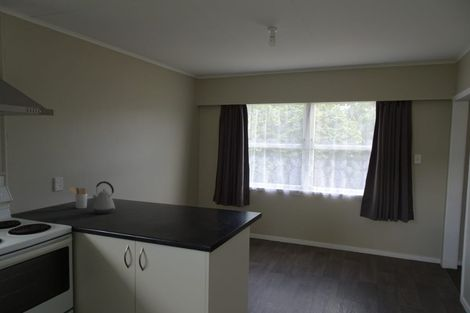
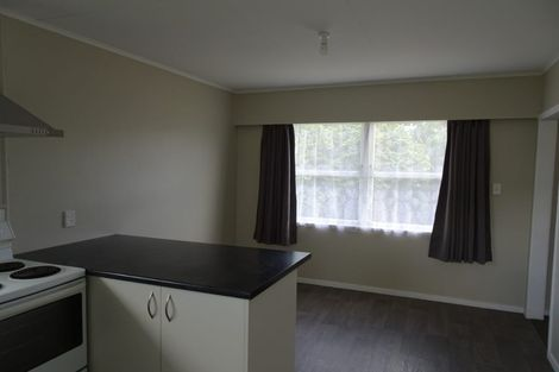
- kettle [92,180,116,215]
- utensil holder [68,186,89,209]
